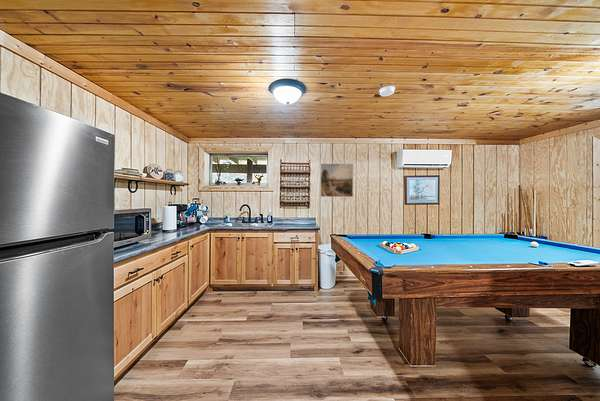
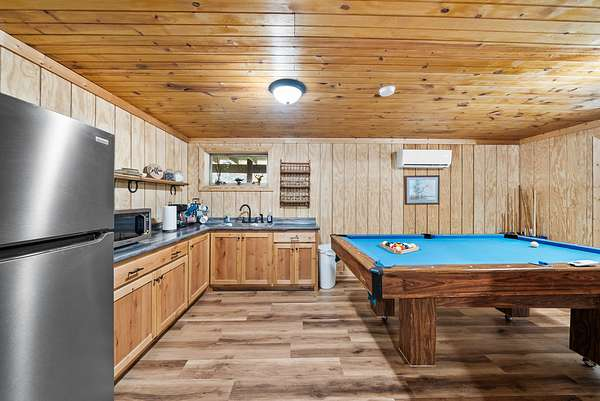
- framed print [320,163,354,198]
